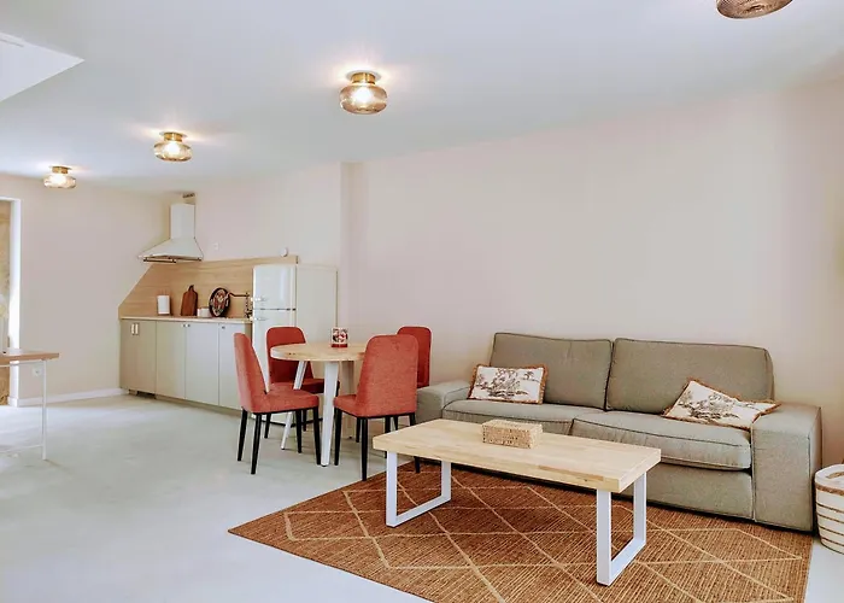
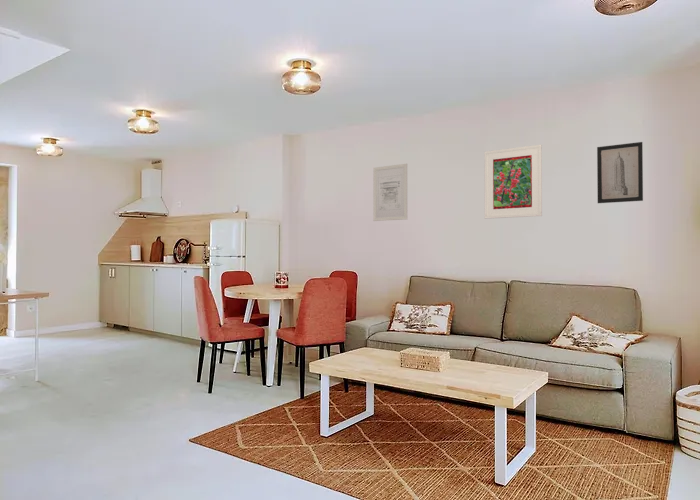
+ wall art [372,163,408,222]
+ wall art [596,141,644,204]
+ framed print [483,144,543,220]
